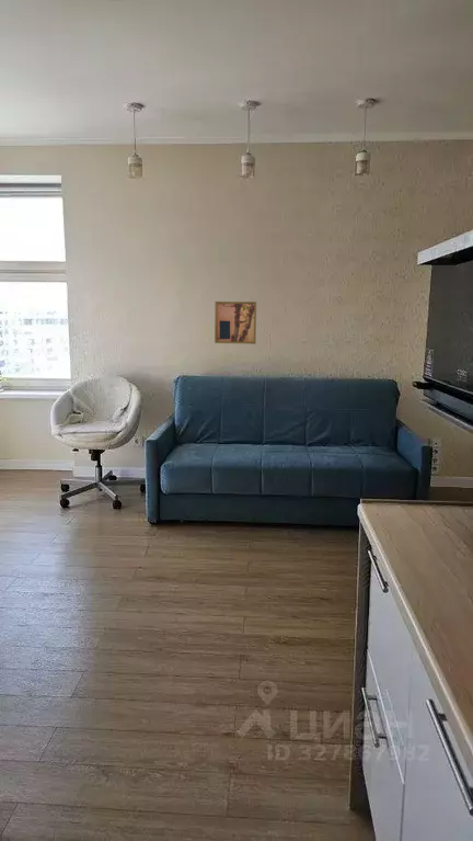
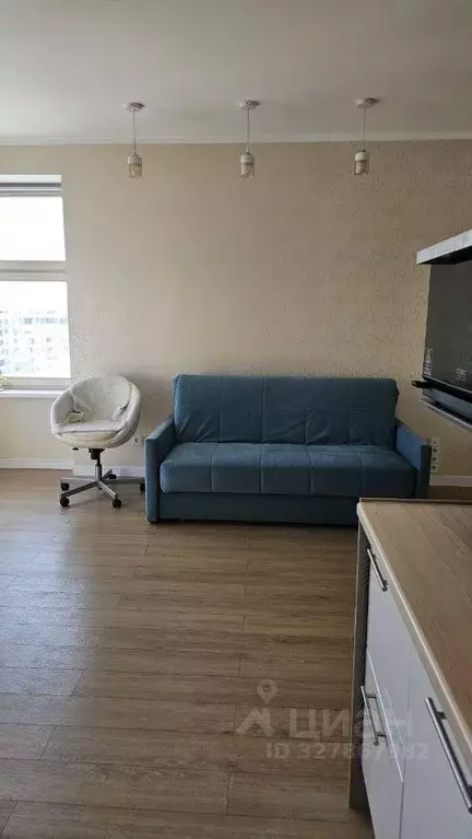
- wall art [214,300,257,345]
